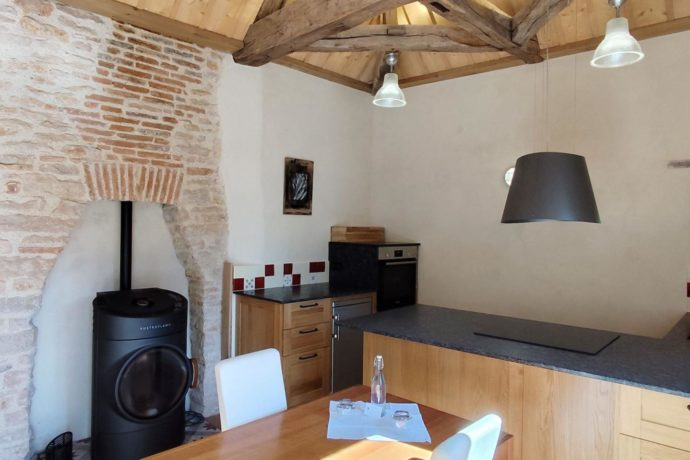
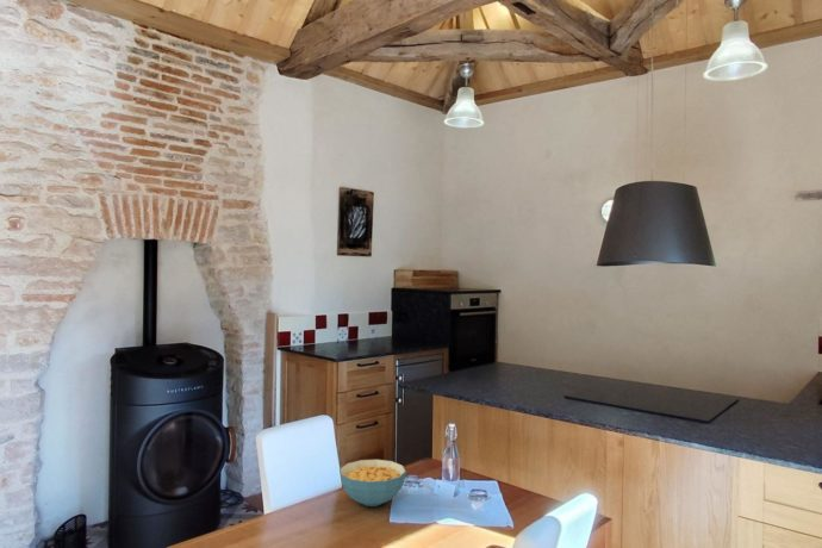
+ cereal bowl [338,459,407,507]
